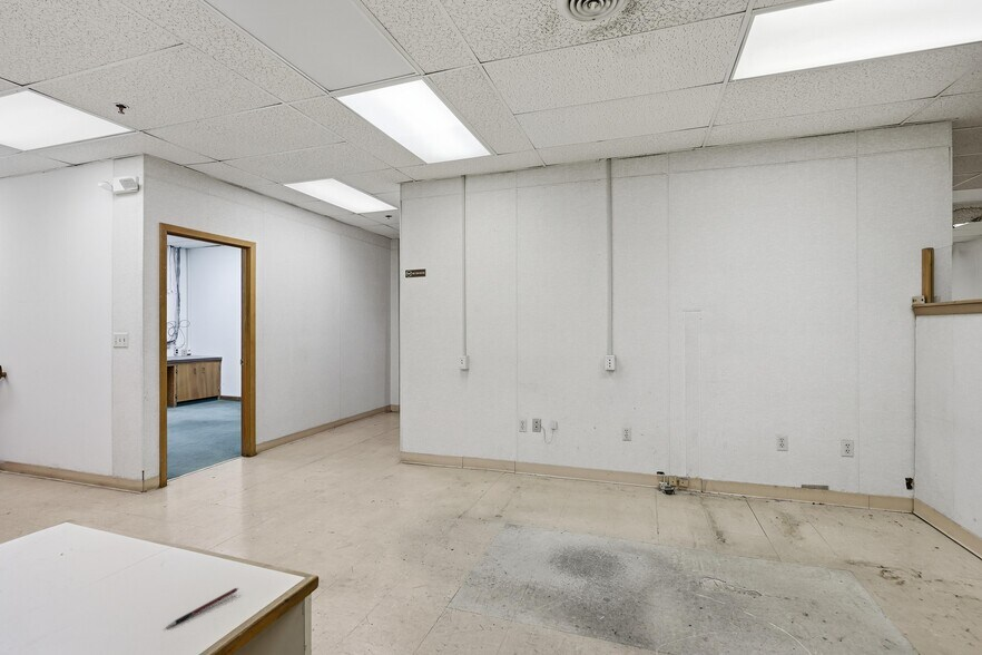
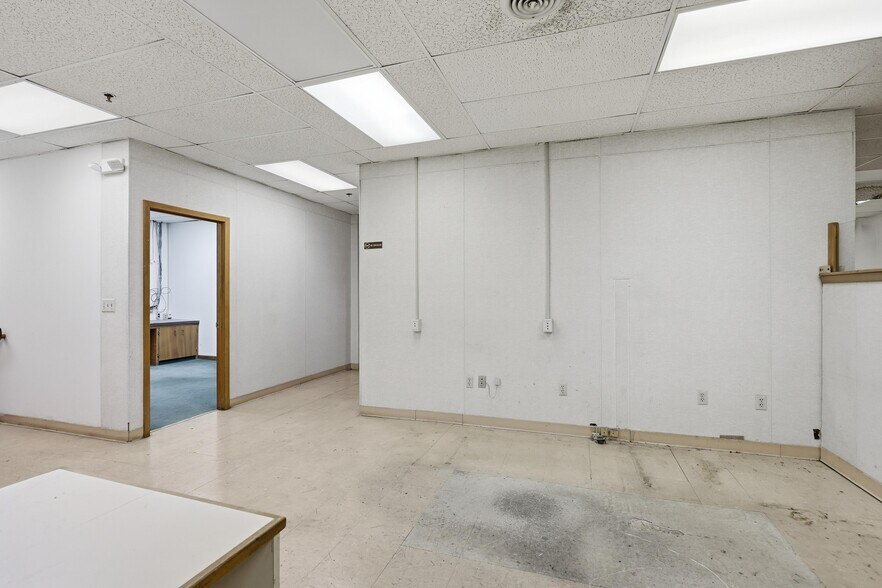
- pen [164,587,239,629]
